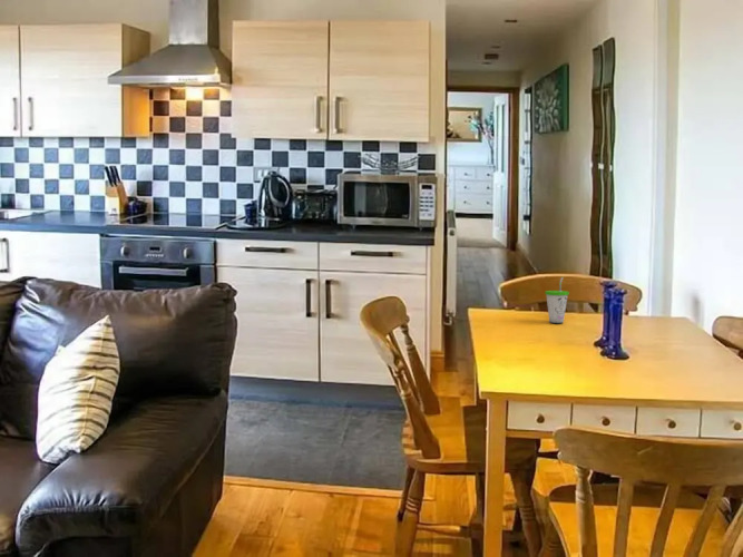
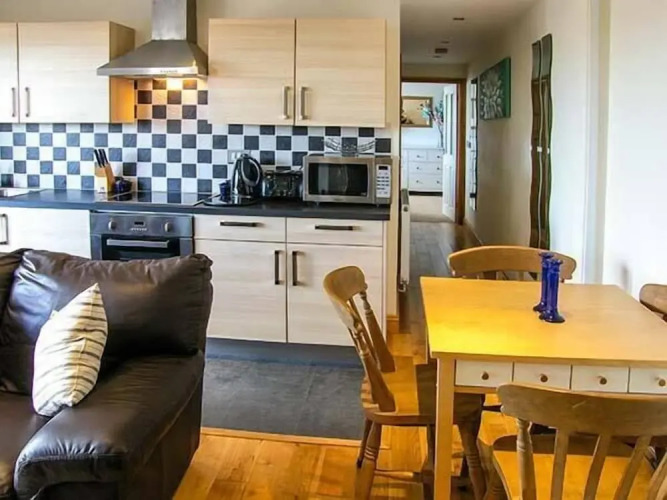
- cup [544,276,570,324]
